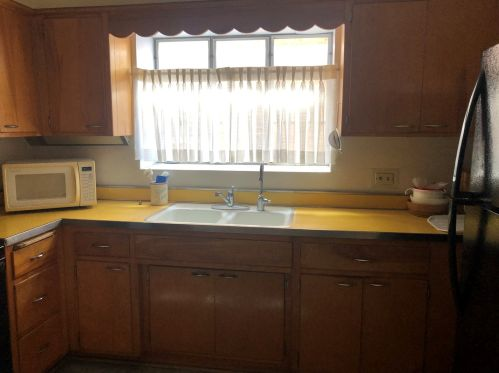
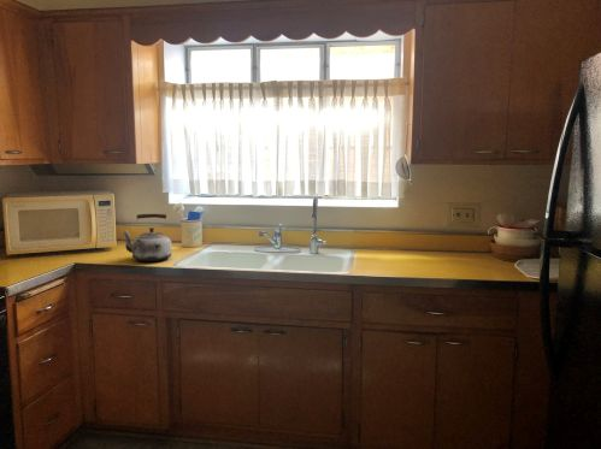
+ kettle [122,213,172,262]
